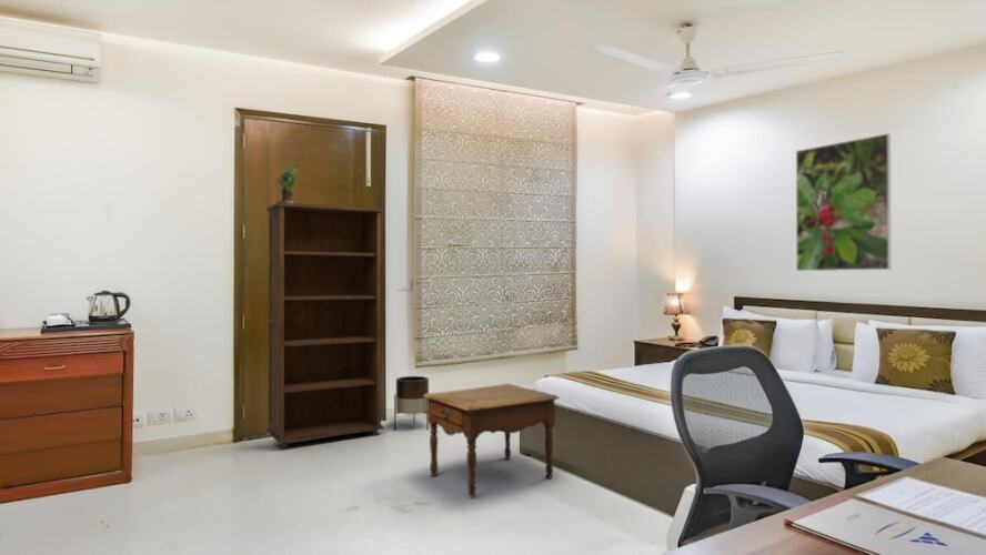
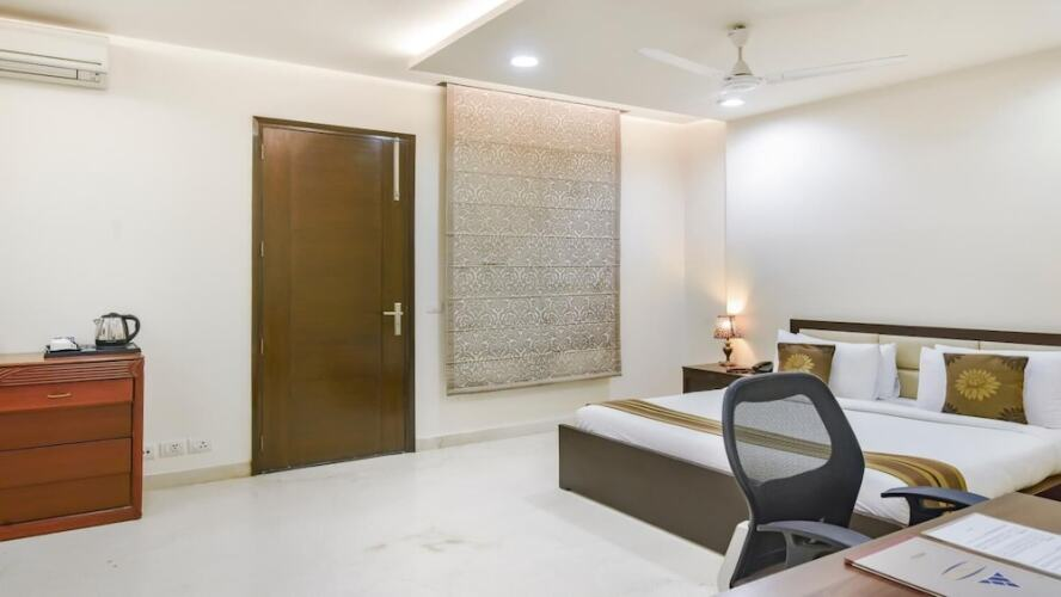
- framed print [795,132,892,272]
- bookcase [265,201,384,448]
- planter [393,375,430,432]
- side table [423,382,561,497]
- potted plant [273,161,303,203]
